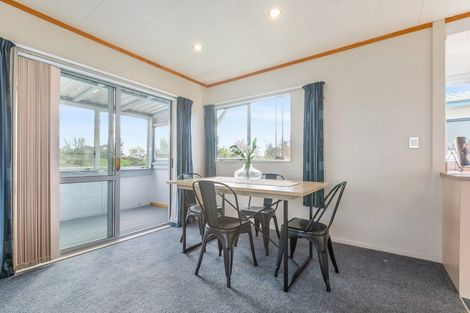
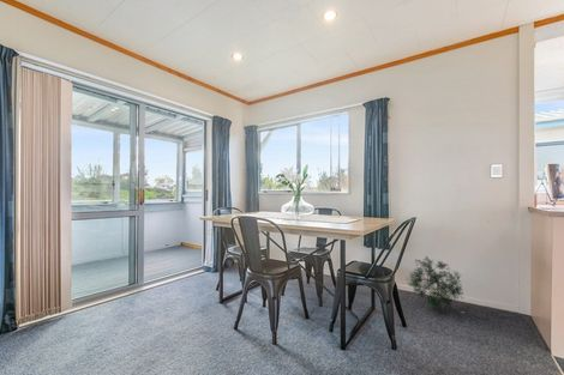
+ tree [404,255,464,313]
